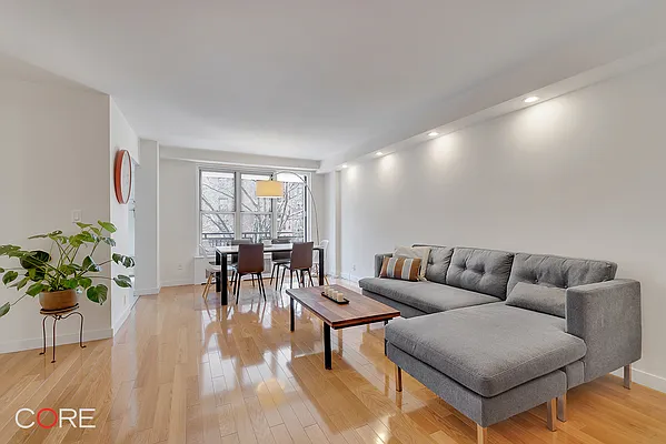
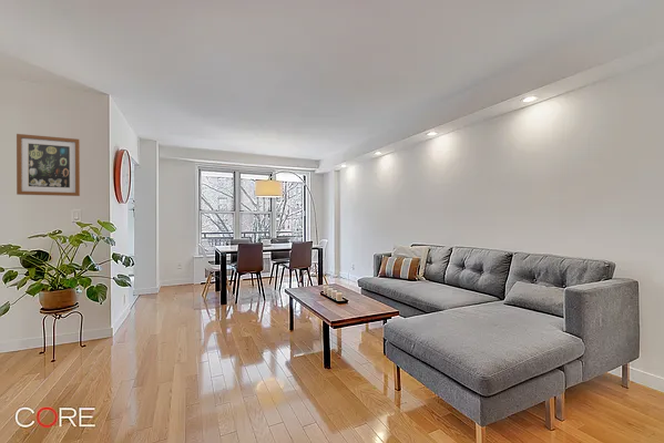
+ wall art [16,133,81,197]
